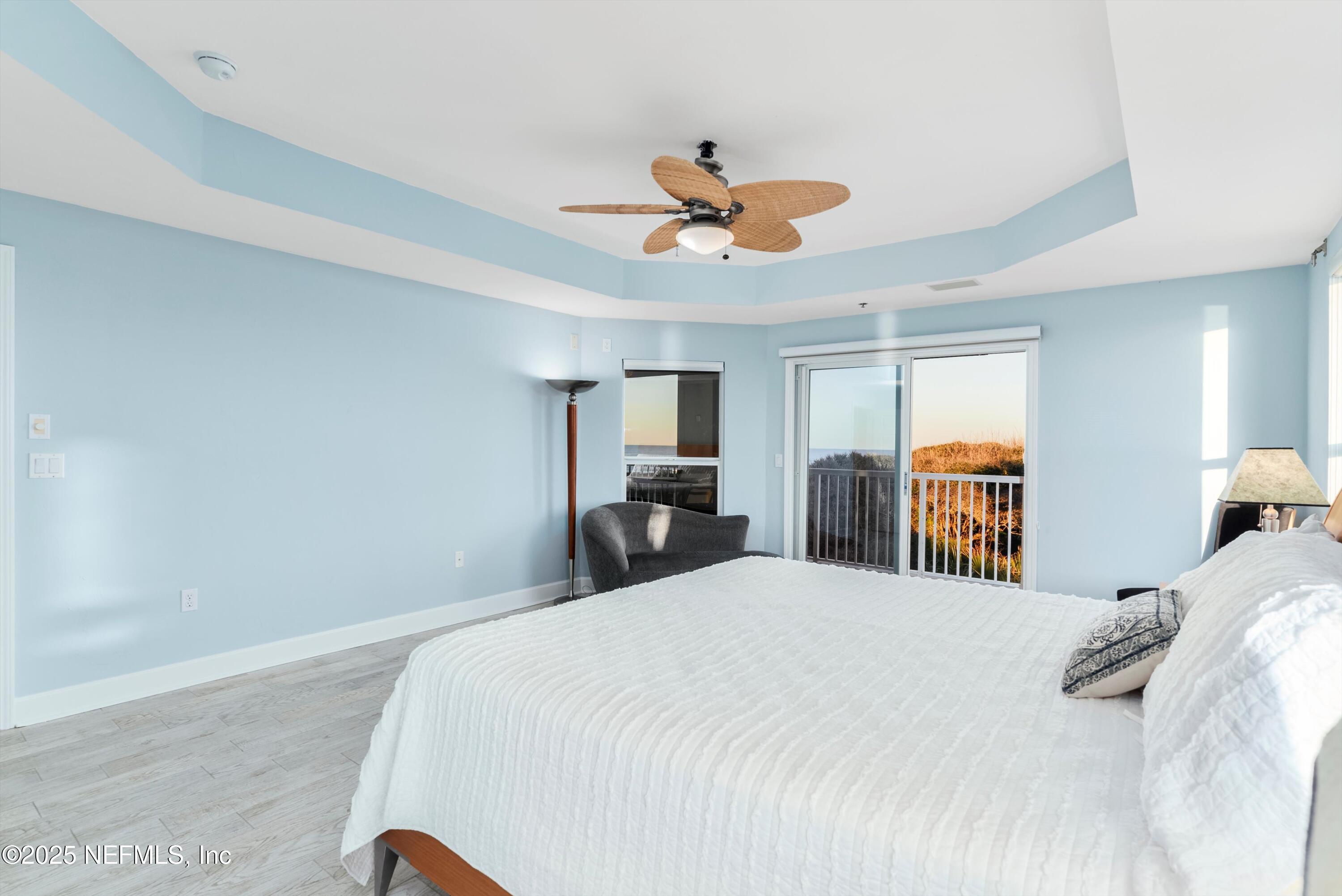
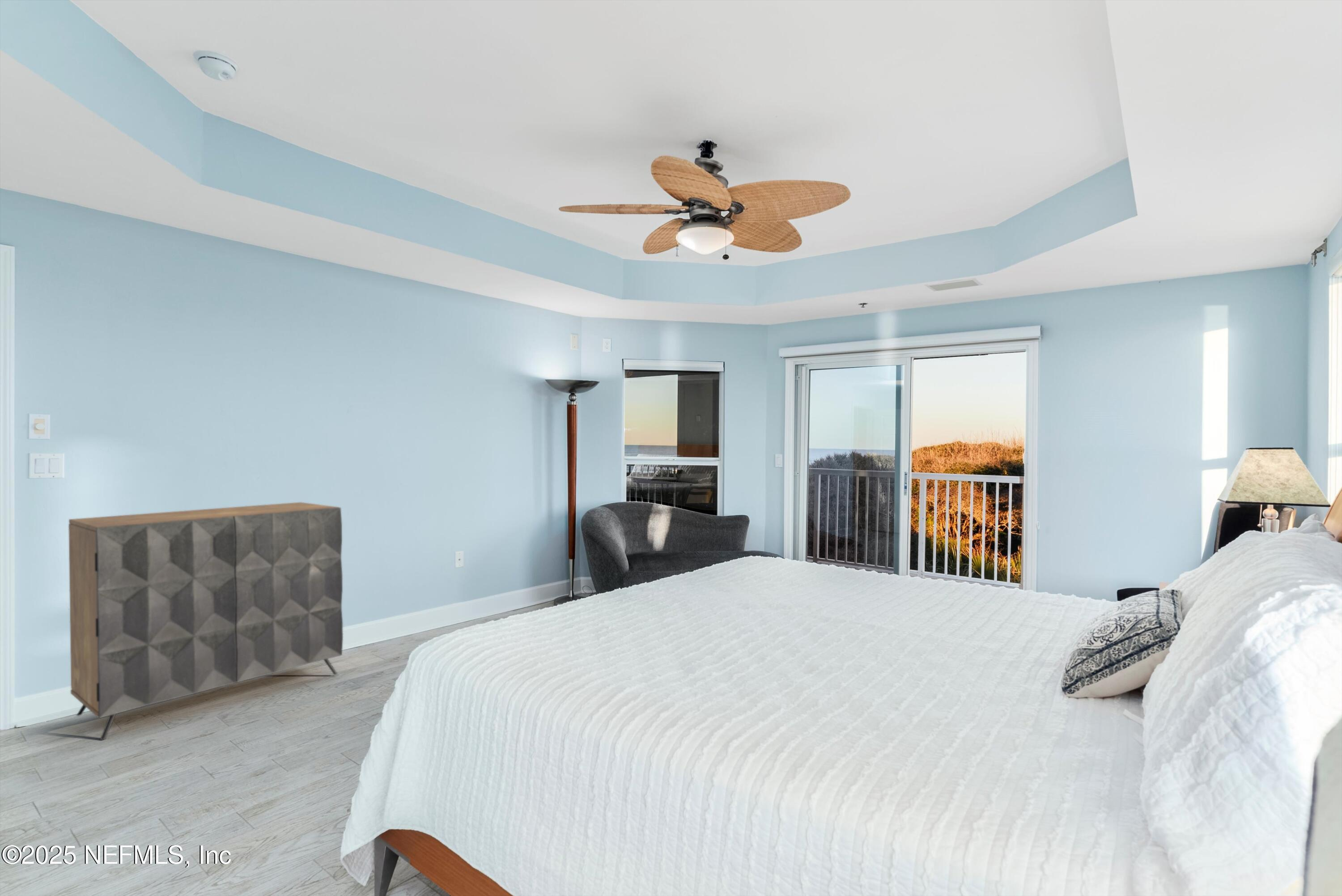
+ dresser [68,502,344,741]
